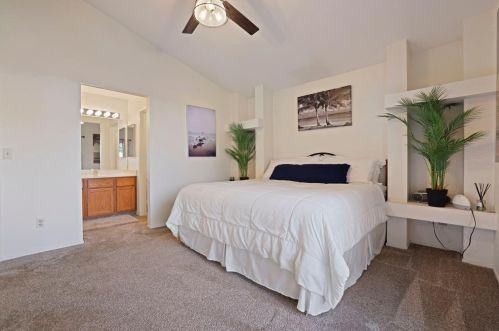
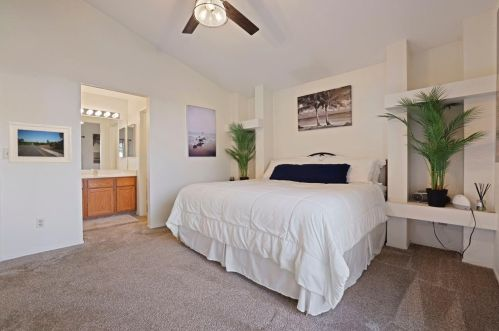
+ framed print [7,121,73,164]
